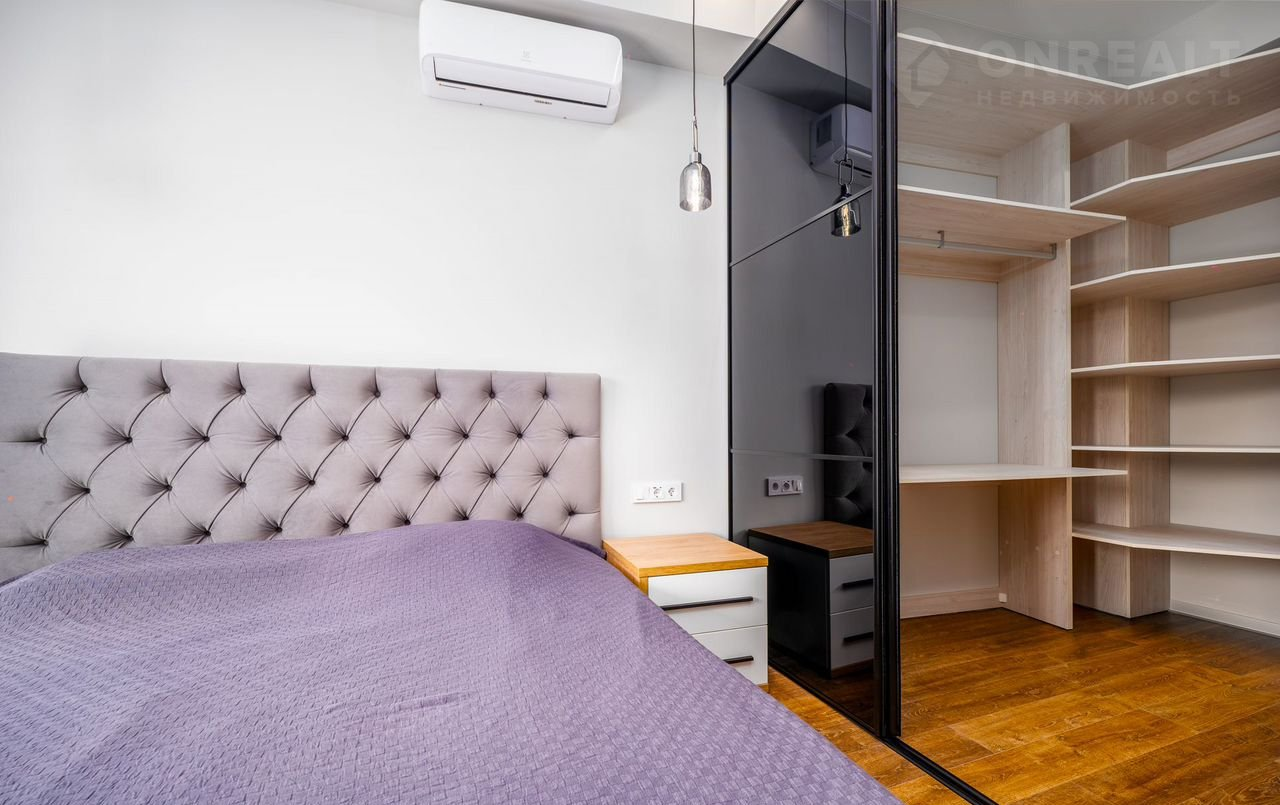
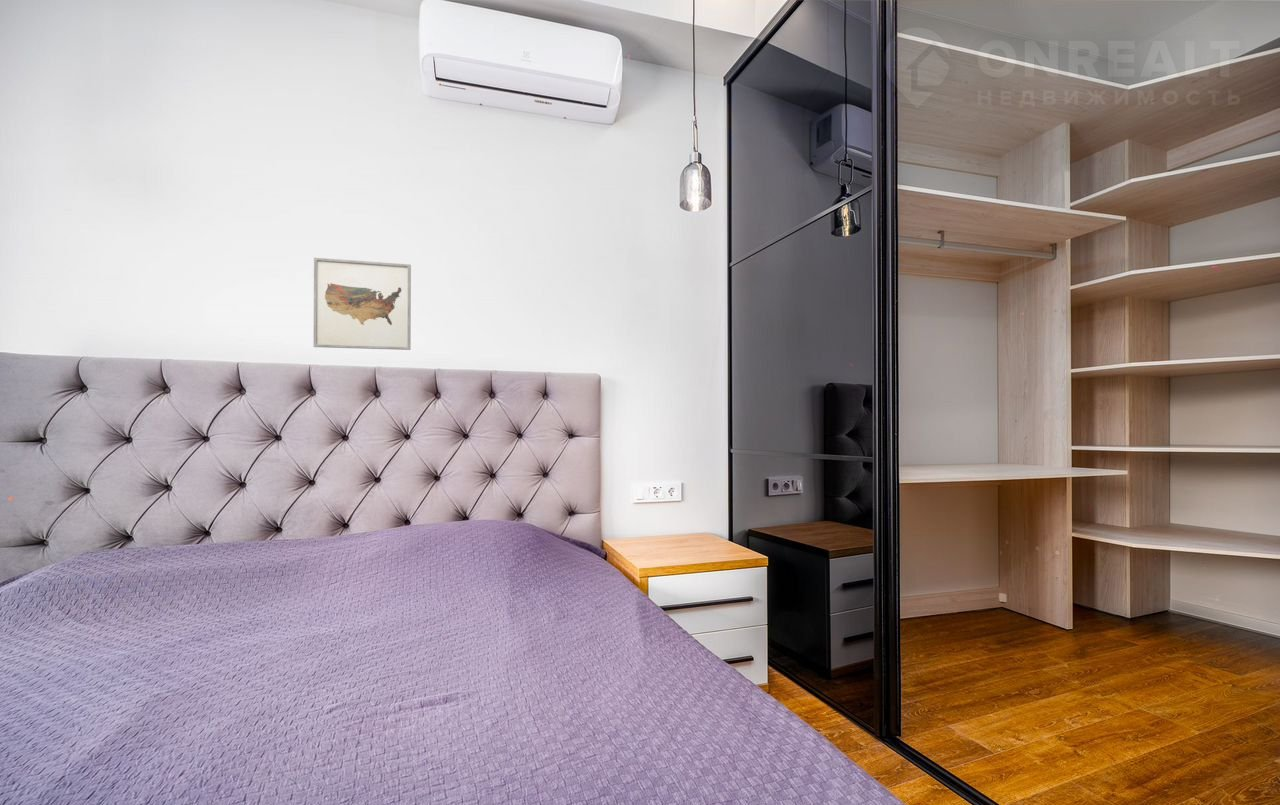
+ wall art [313,257,412,351]
